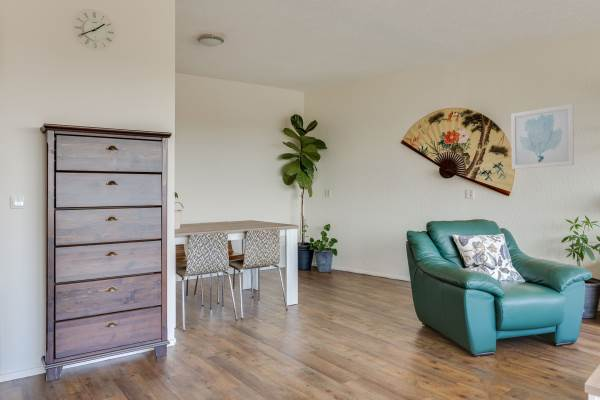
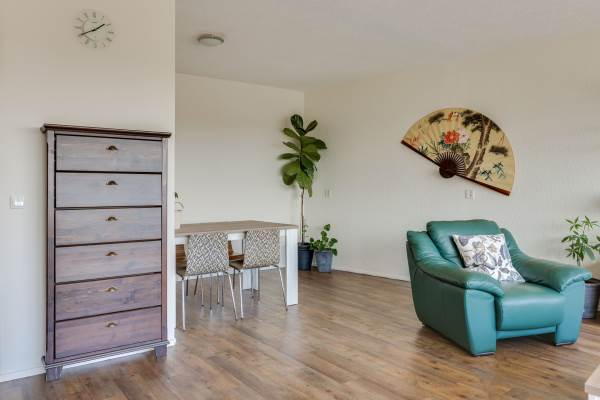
- wall art [510,103,575,170]
